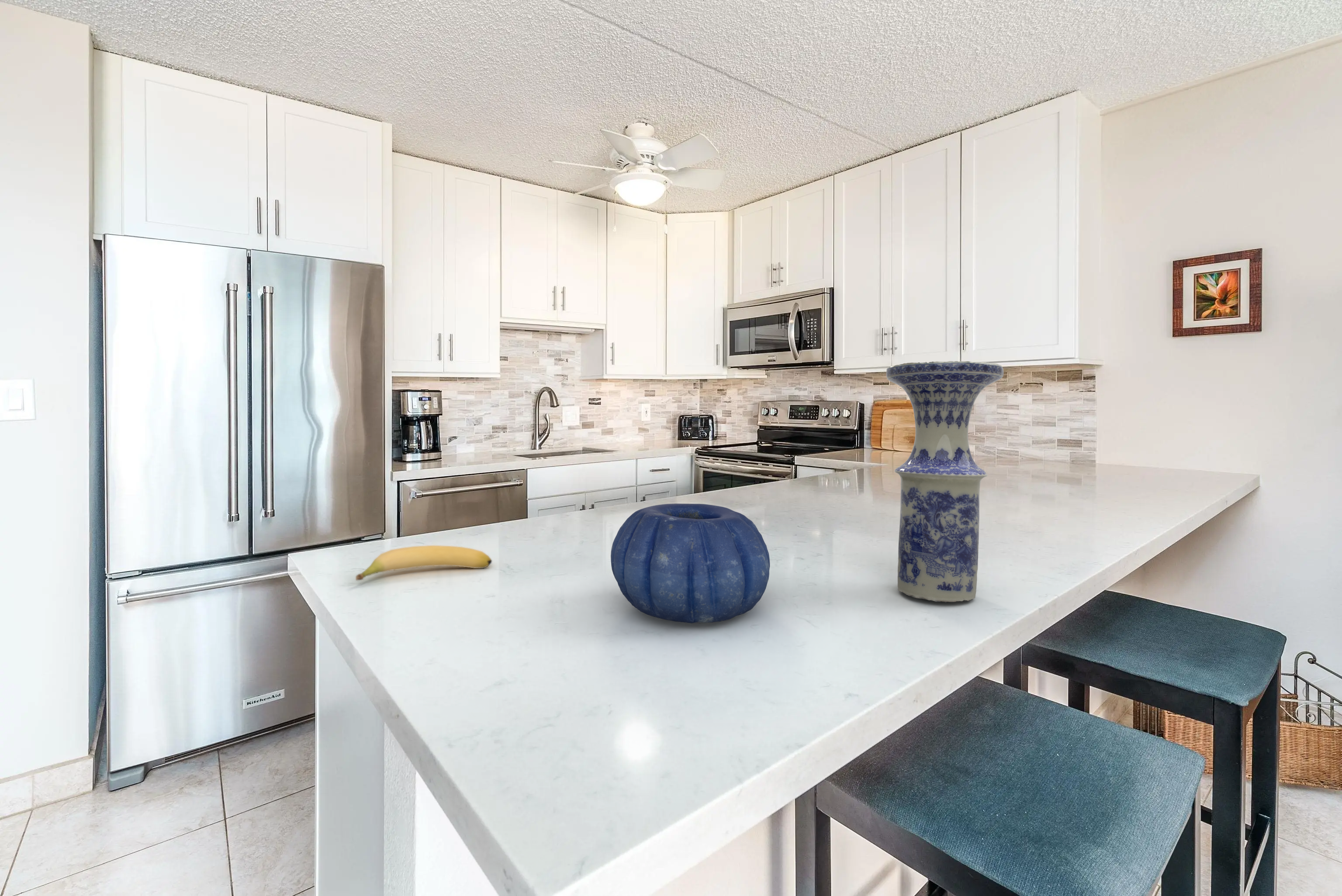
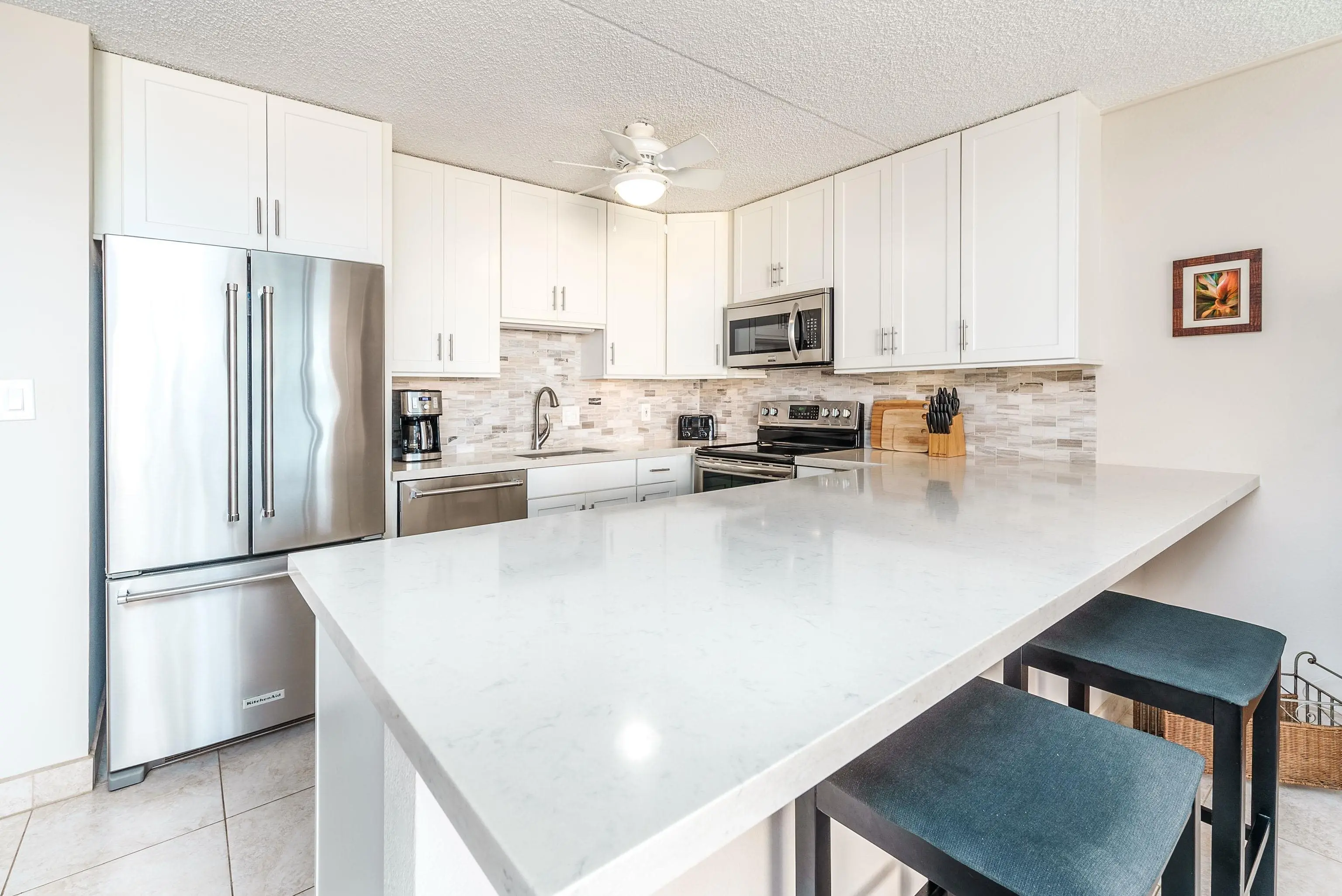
- decorative bowl [610,503,770,624]
- banana [355,545,493,581]
- vase [886,361,1004,603]
